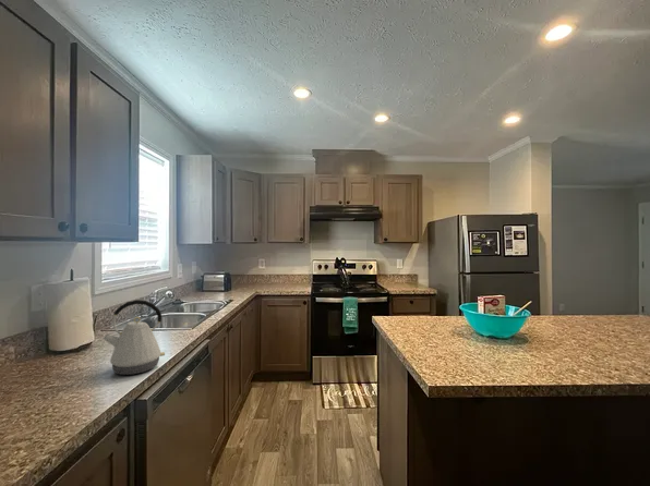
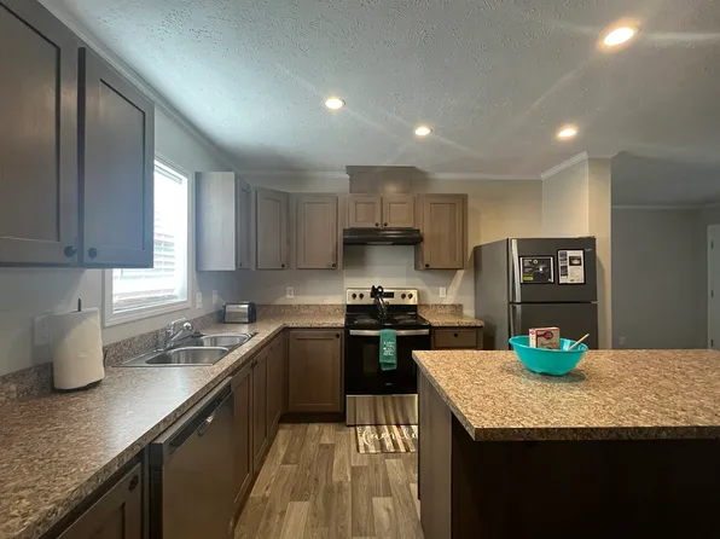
- kettle [101,299,166,376]
